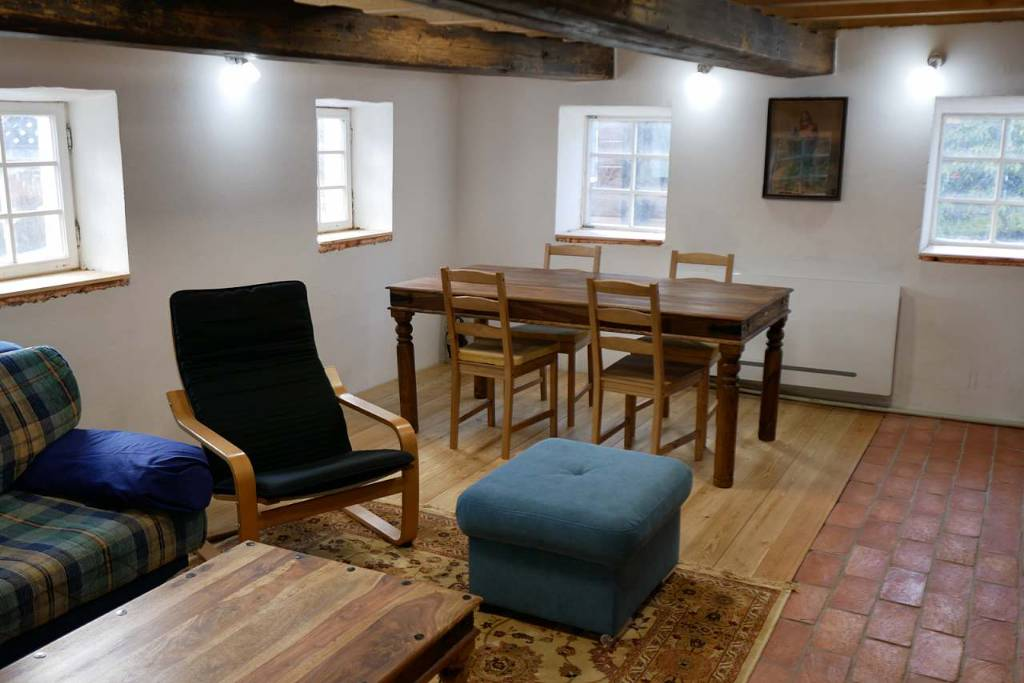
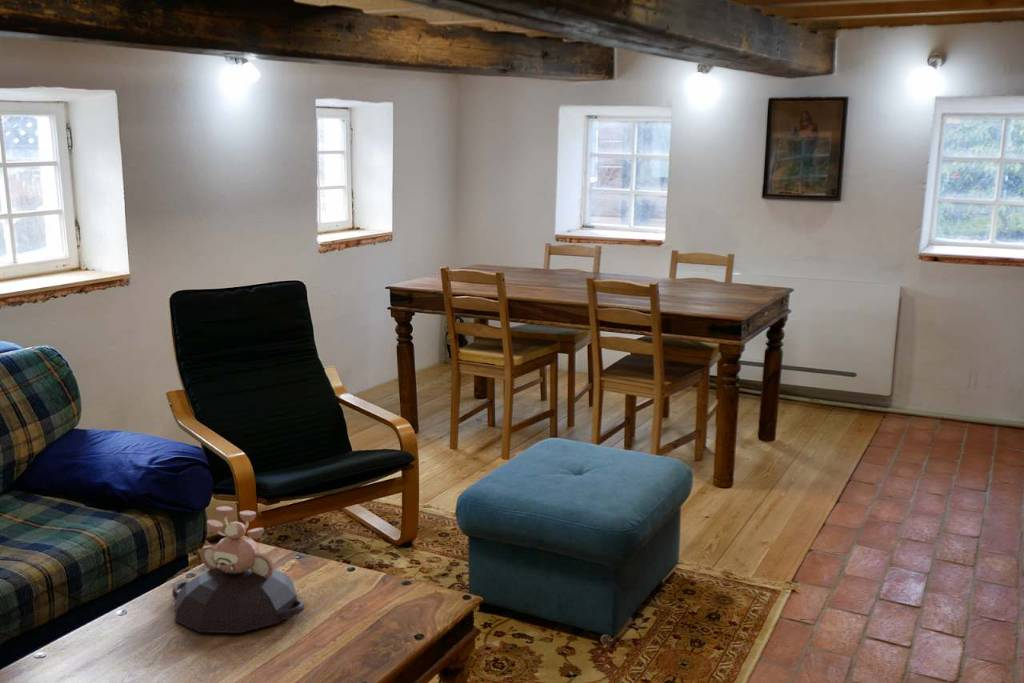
+ decorative bowl [171,505,305,634]
